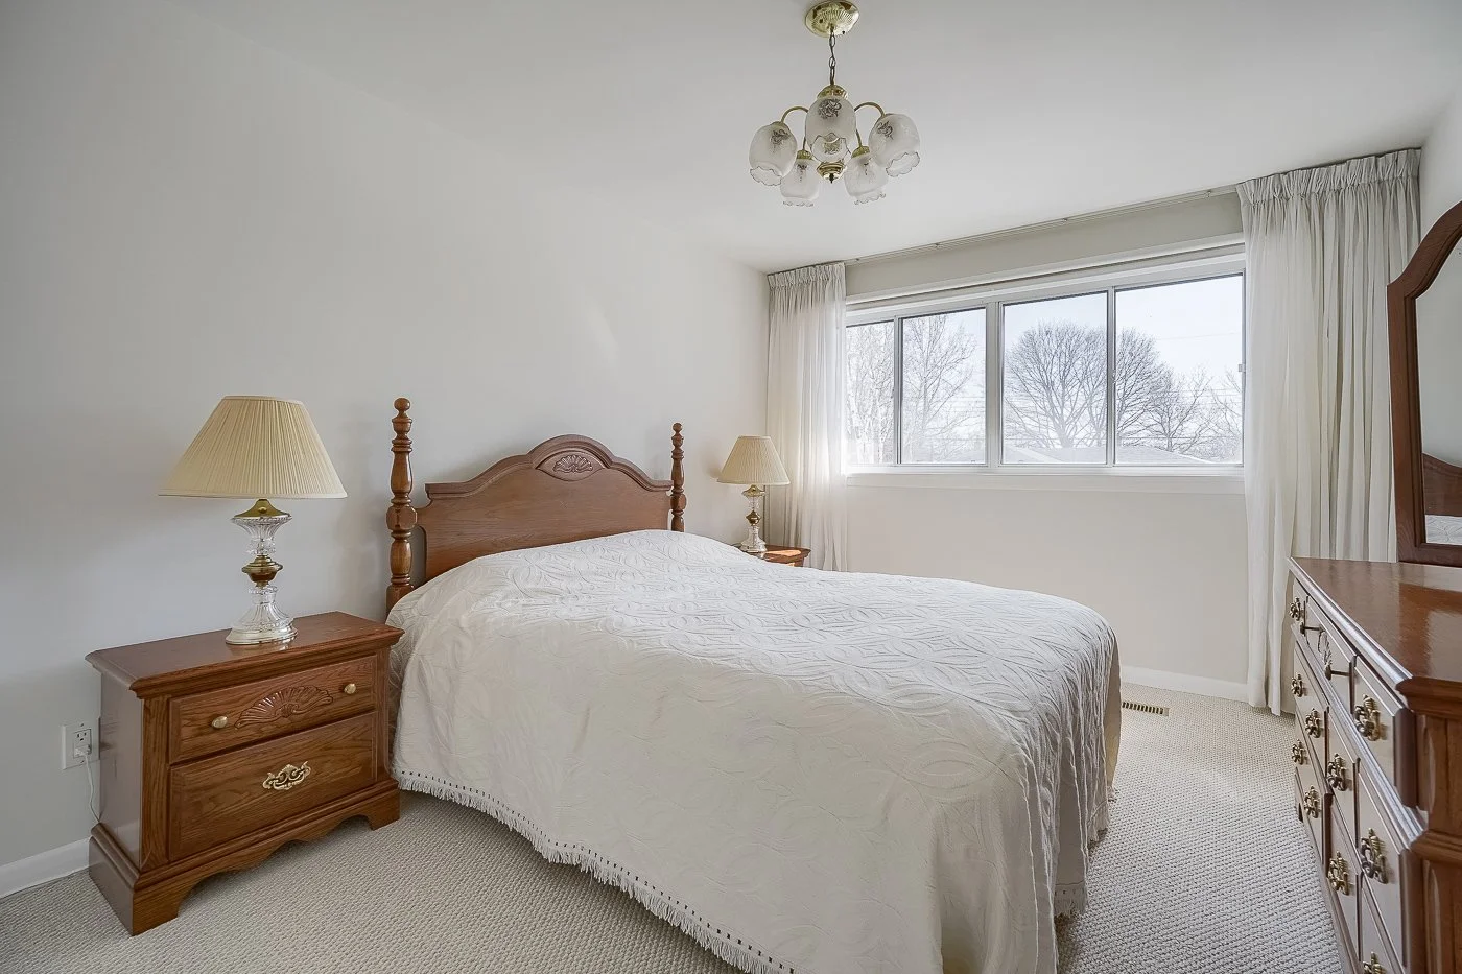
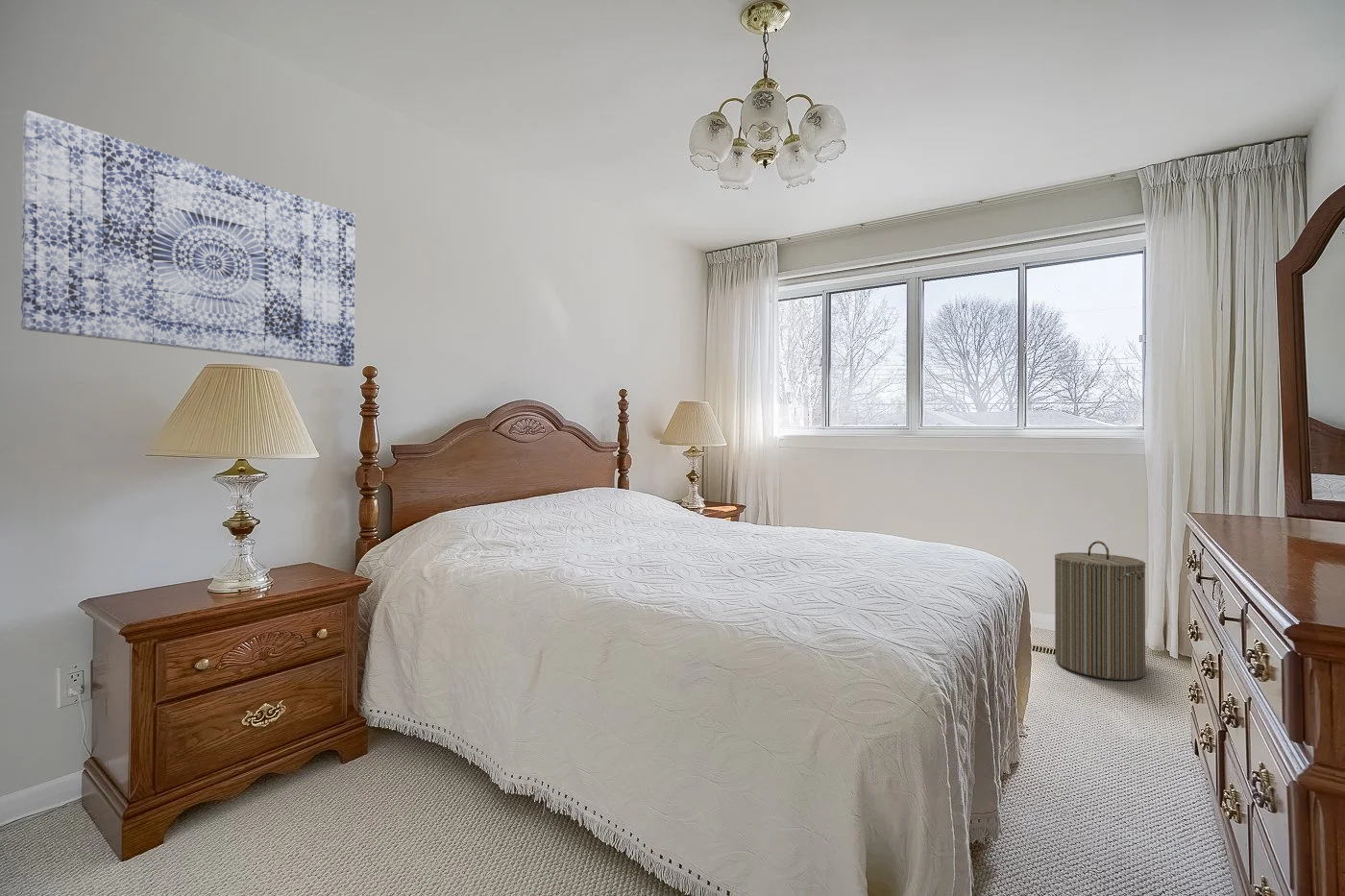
+ wall art [20,109,356,368]
+ laundry hamper [1054,540,1147,681]
